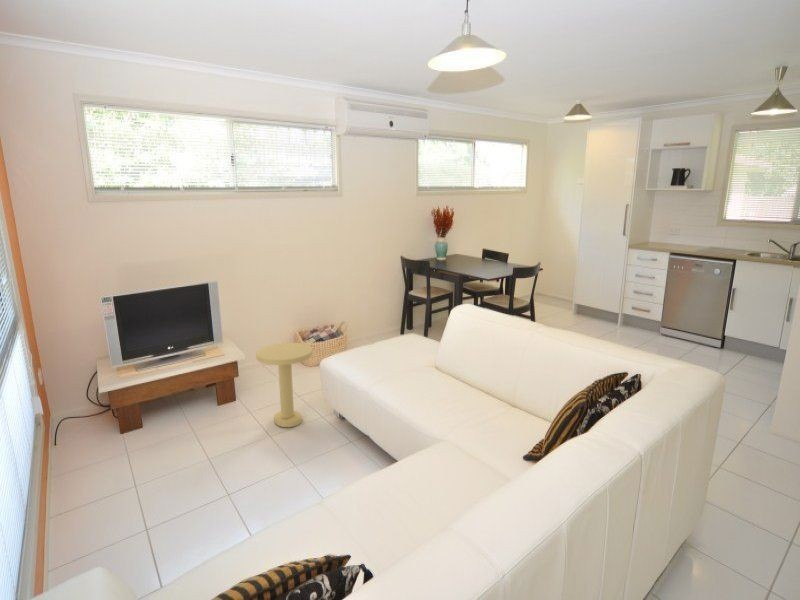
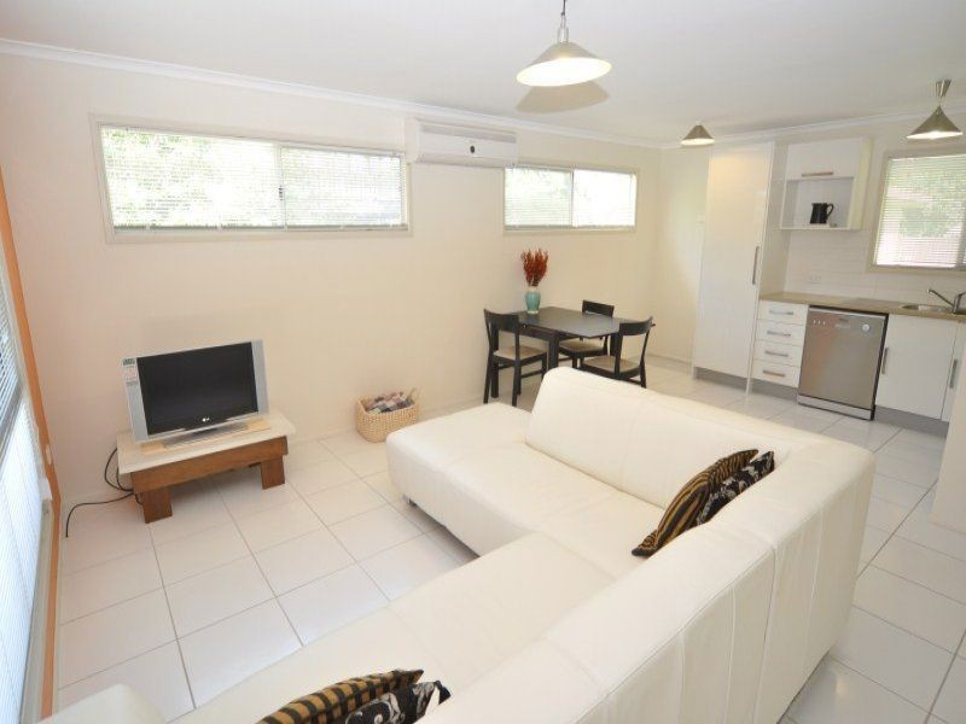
- side table [255,342,314,428]
